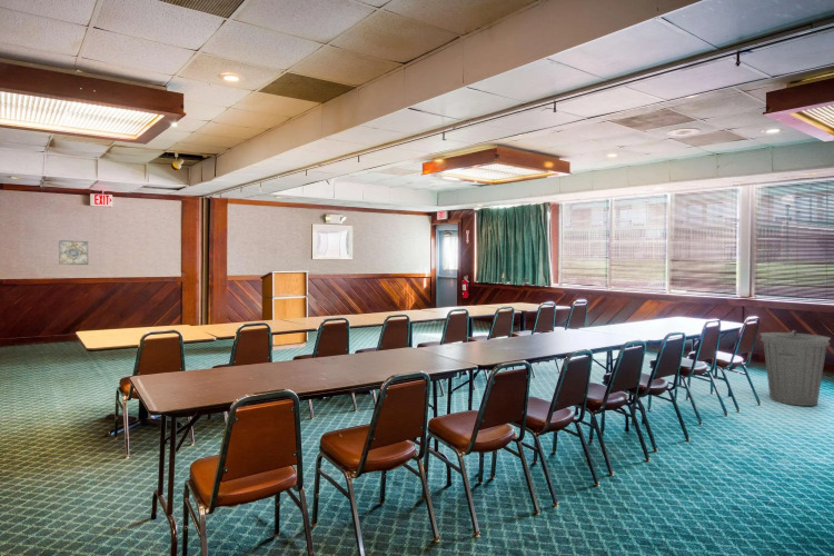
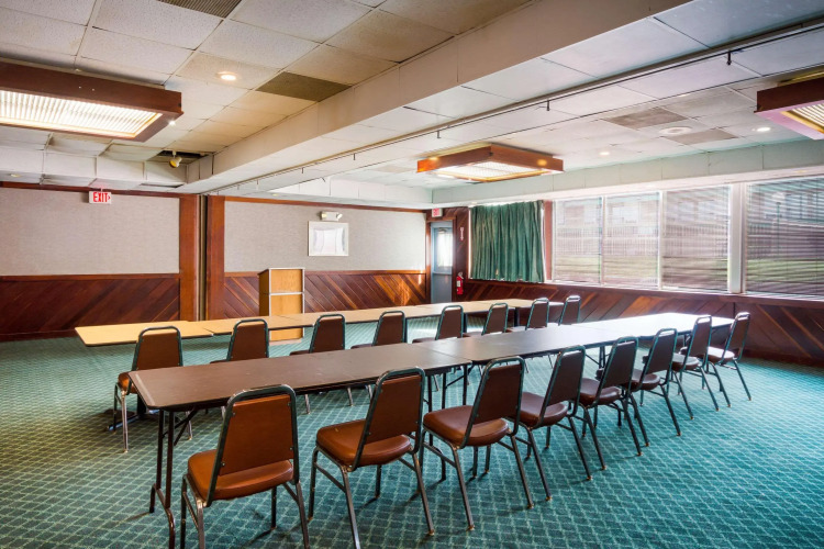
- wall art [58,239,89,266]
- trash can [759,329,832,407]
